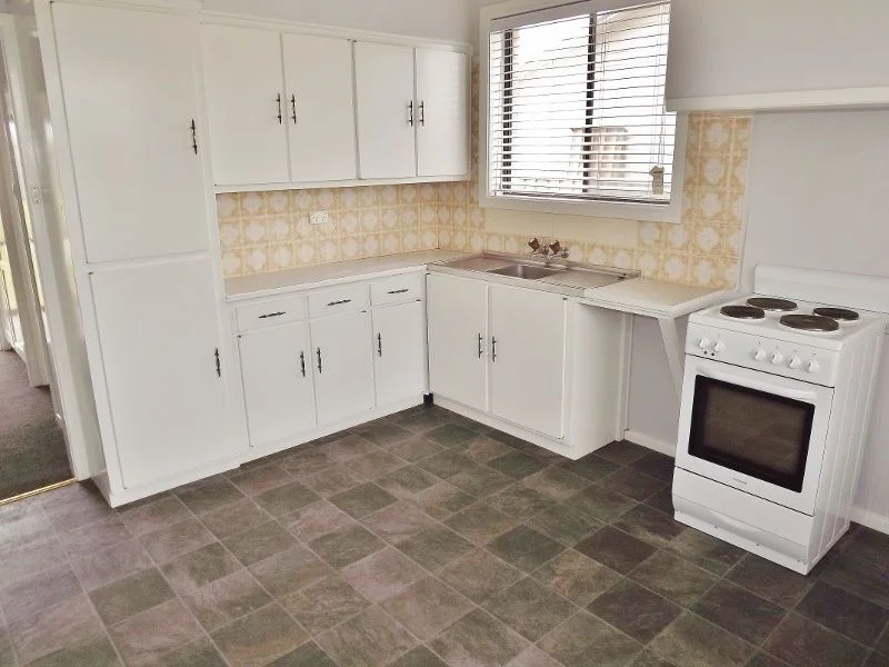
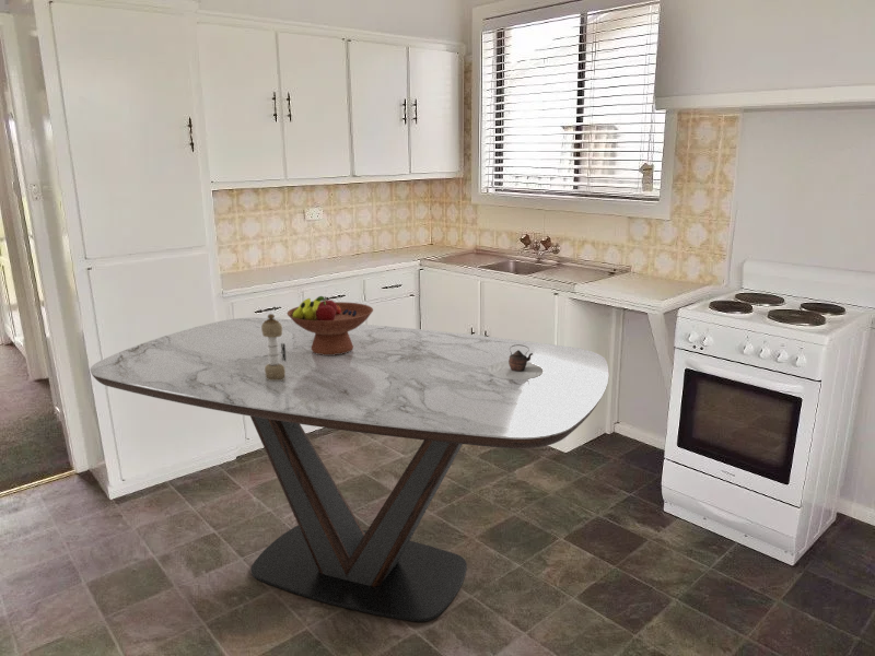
+ teapot [488,344,544,379]
+ dining table [89,317,609,623]
+ fruit bowl [285,295,374,355]
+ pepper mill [261,313,287,380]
